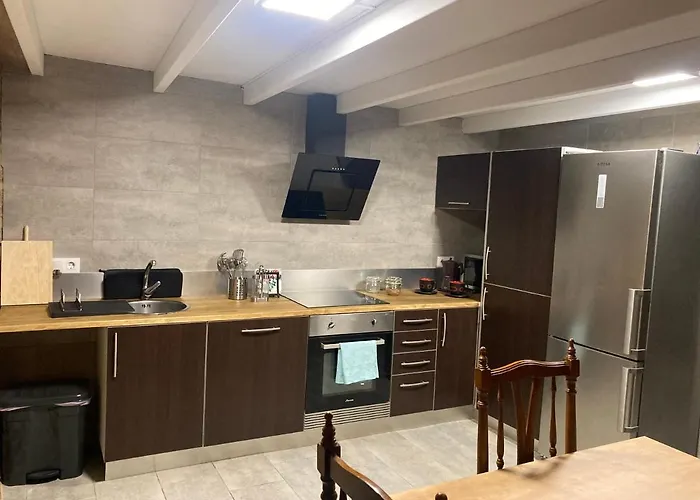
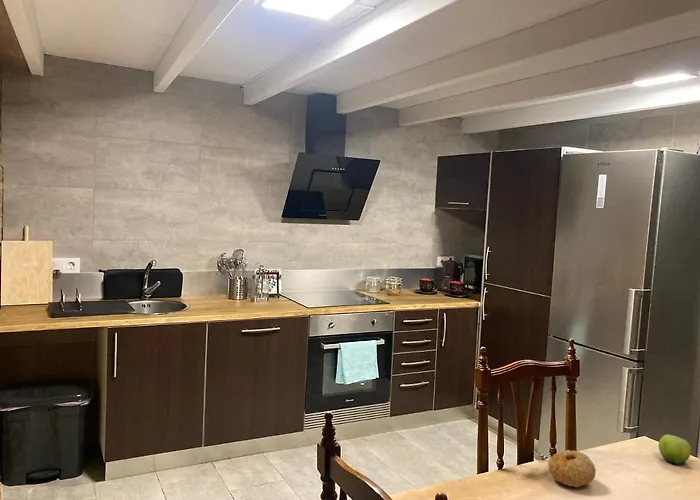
+ fruit [658,434,692,466]
+ fruit [547,449,597,488]
